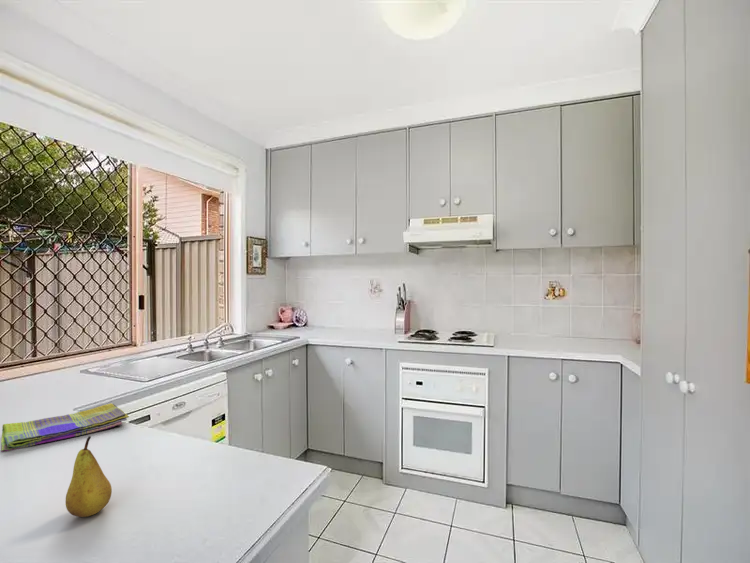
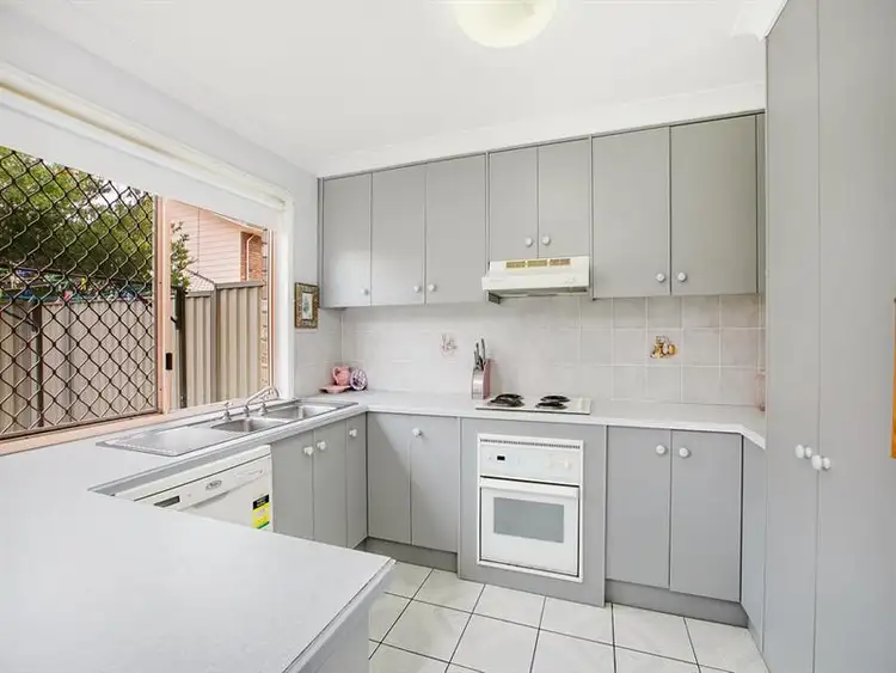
- fruit [65,435,113,518]
- dish towel [0,403,130,453]
